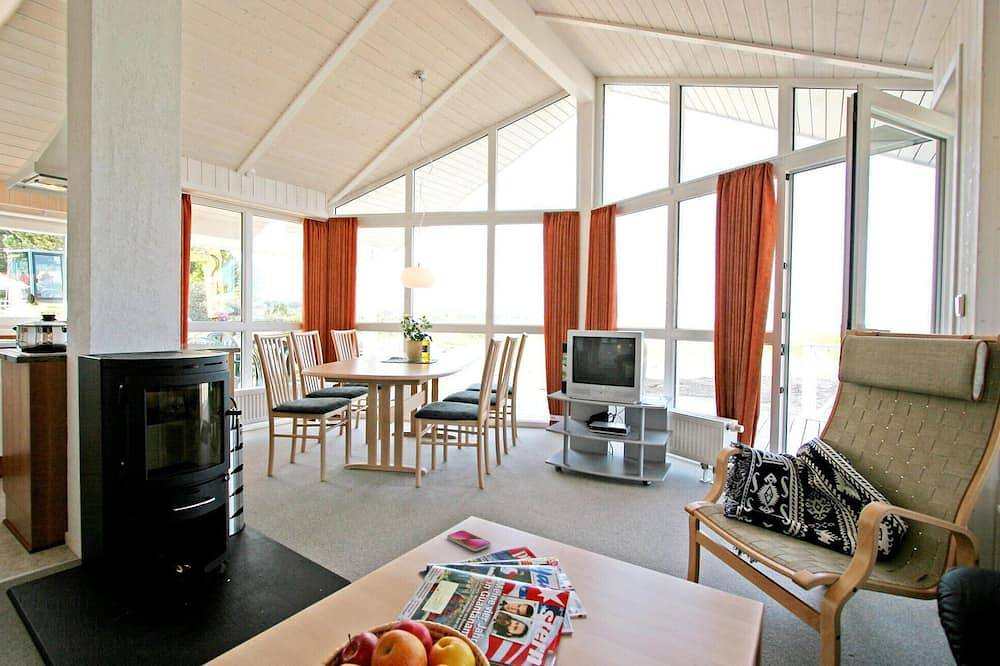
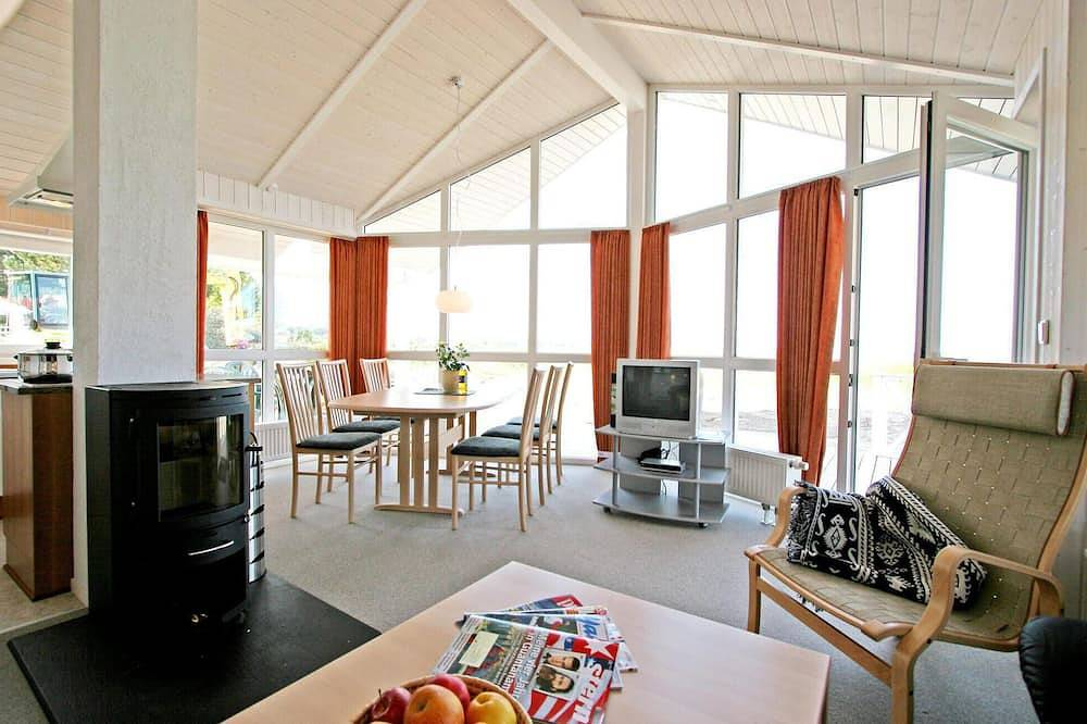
- smartphone [446,529,491,552]
